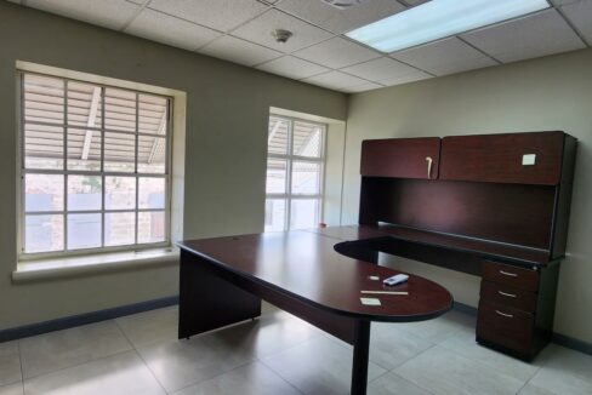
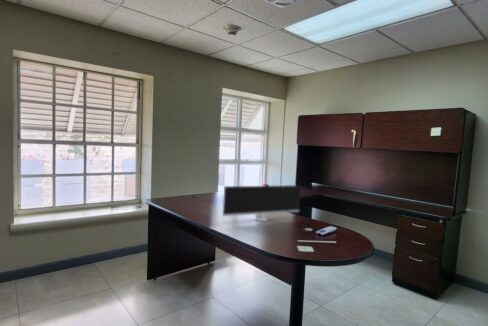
+ monitor [222,184,302,222]
